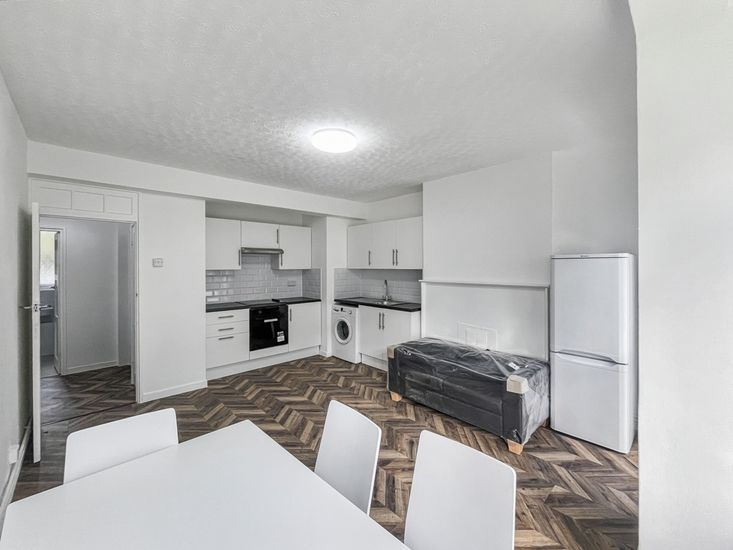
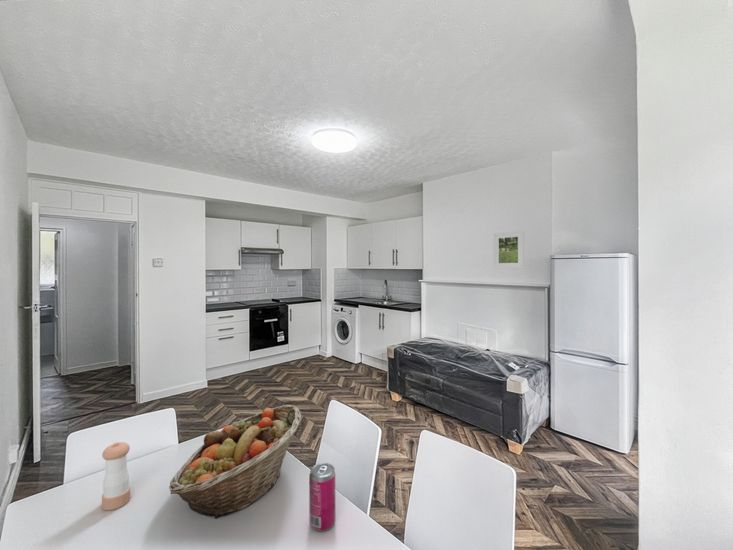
+ fruit basket [168,404,302,520]
+ pepper shaker [101,441,131,511]
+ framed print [492,230,525,269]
+ beverage can [308,462,336,532]
